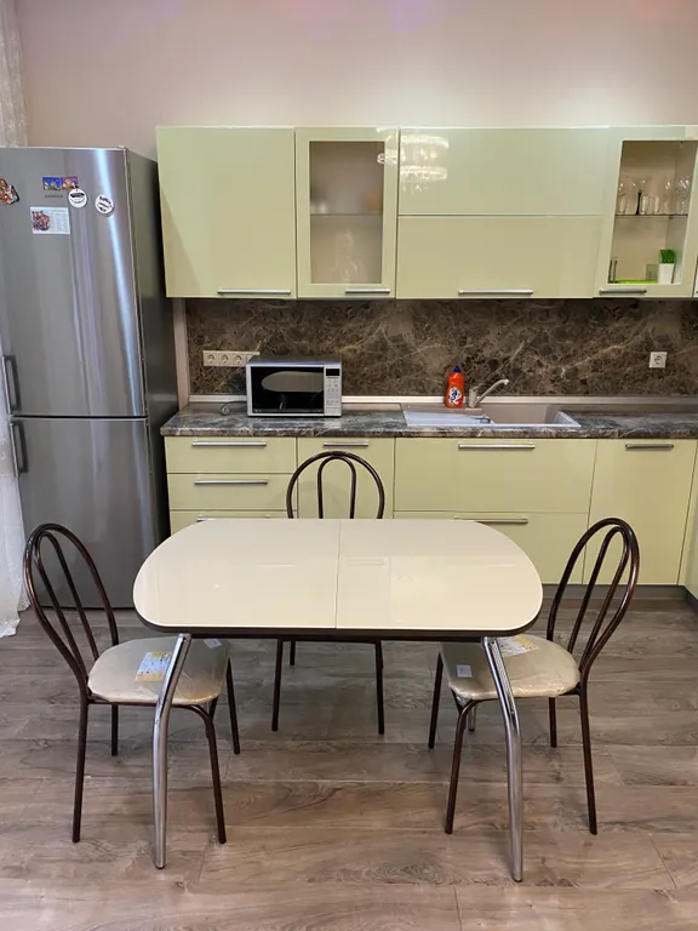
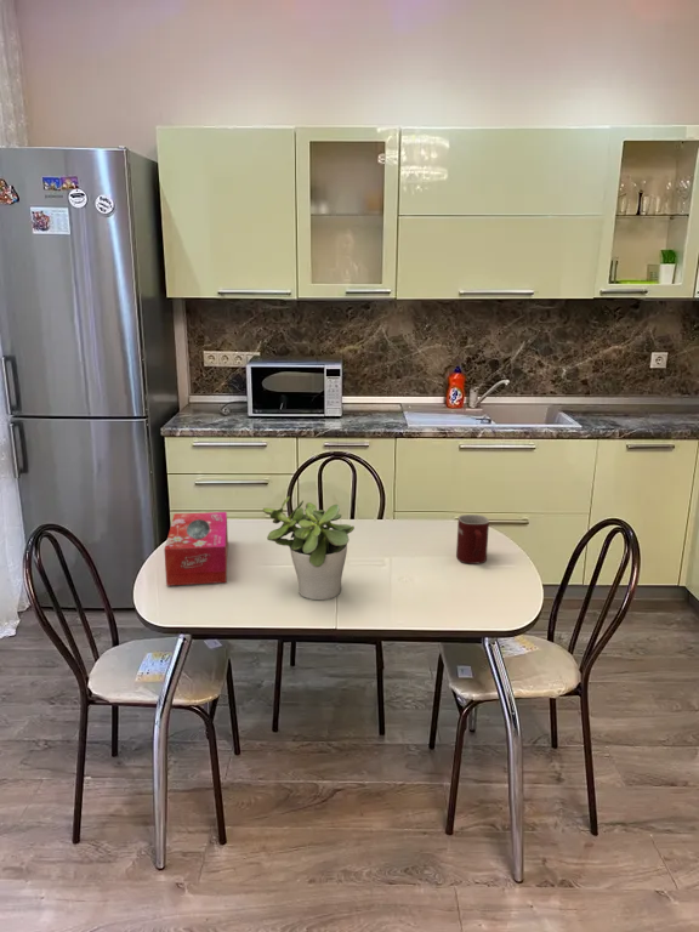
+ potted plant [262,495,356,601]
+ mug [455,513,490,566]
+ tissue box [164,511,229,587]
